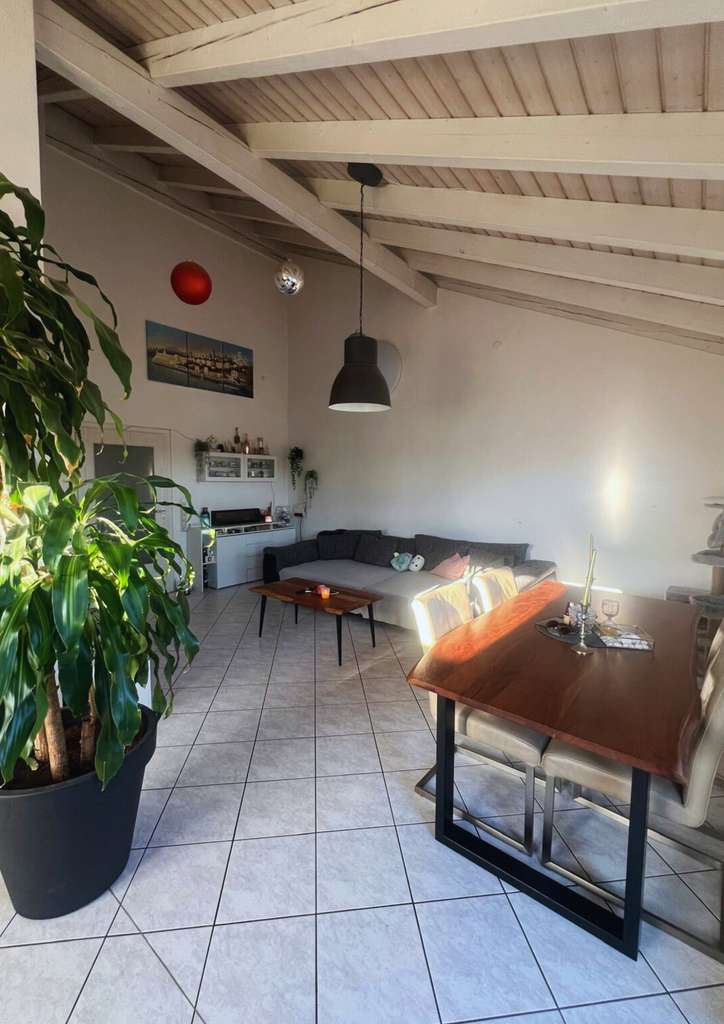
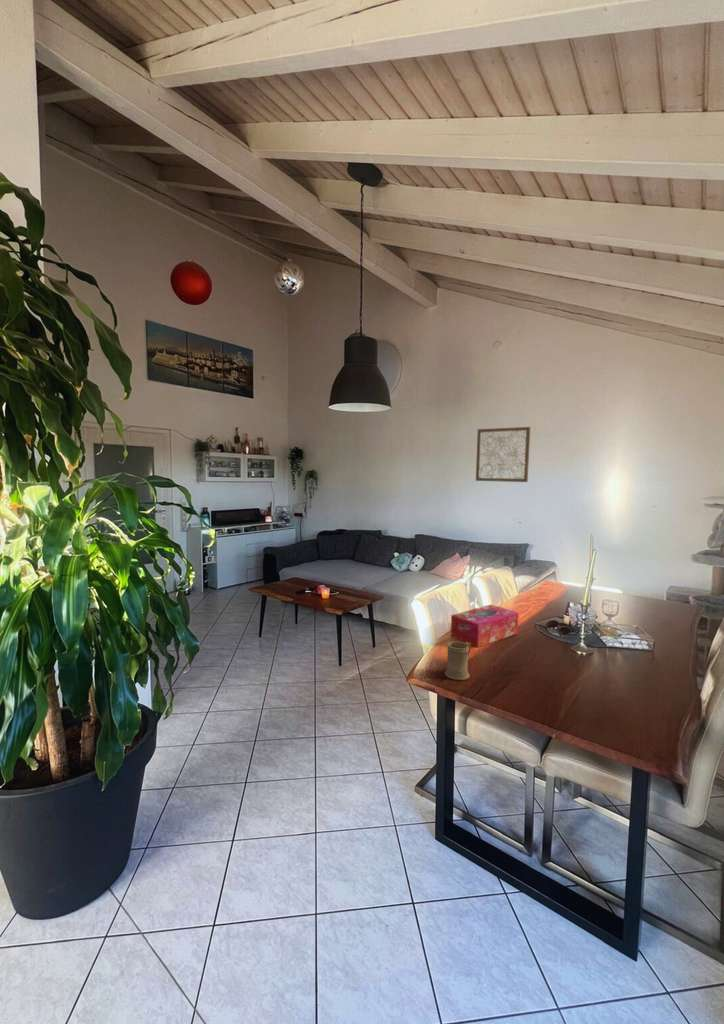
+ tissue box [450,604,520,648]
+ wall art [475,426,531,483]
+ mug [444,640,472,681]
